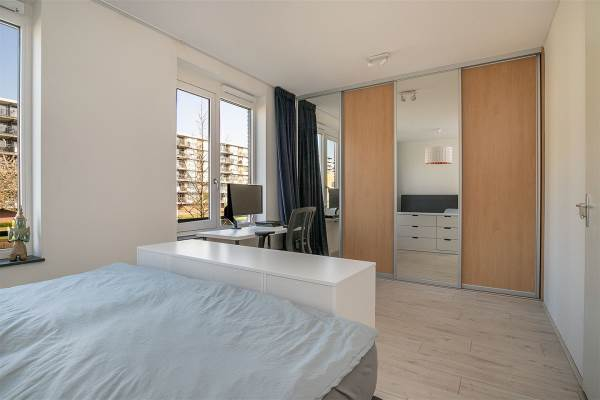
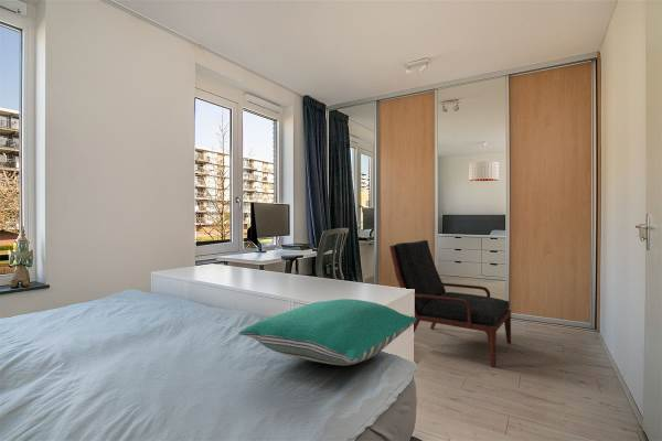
+ armchair [388,239,512,368]
+ pillow [237,298,416,366]
